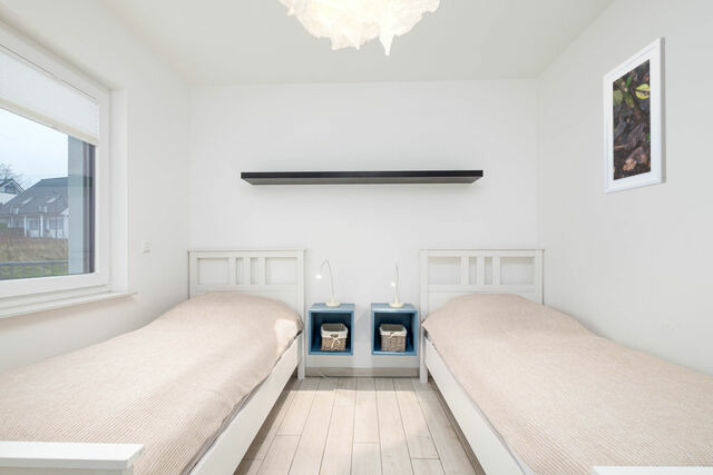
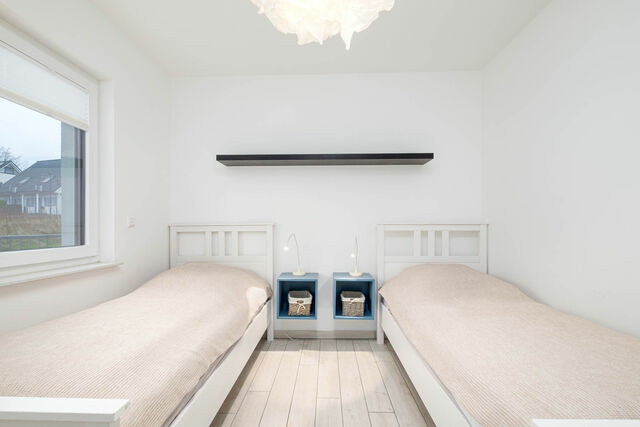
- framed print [603,37,667,195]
